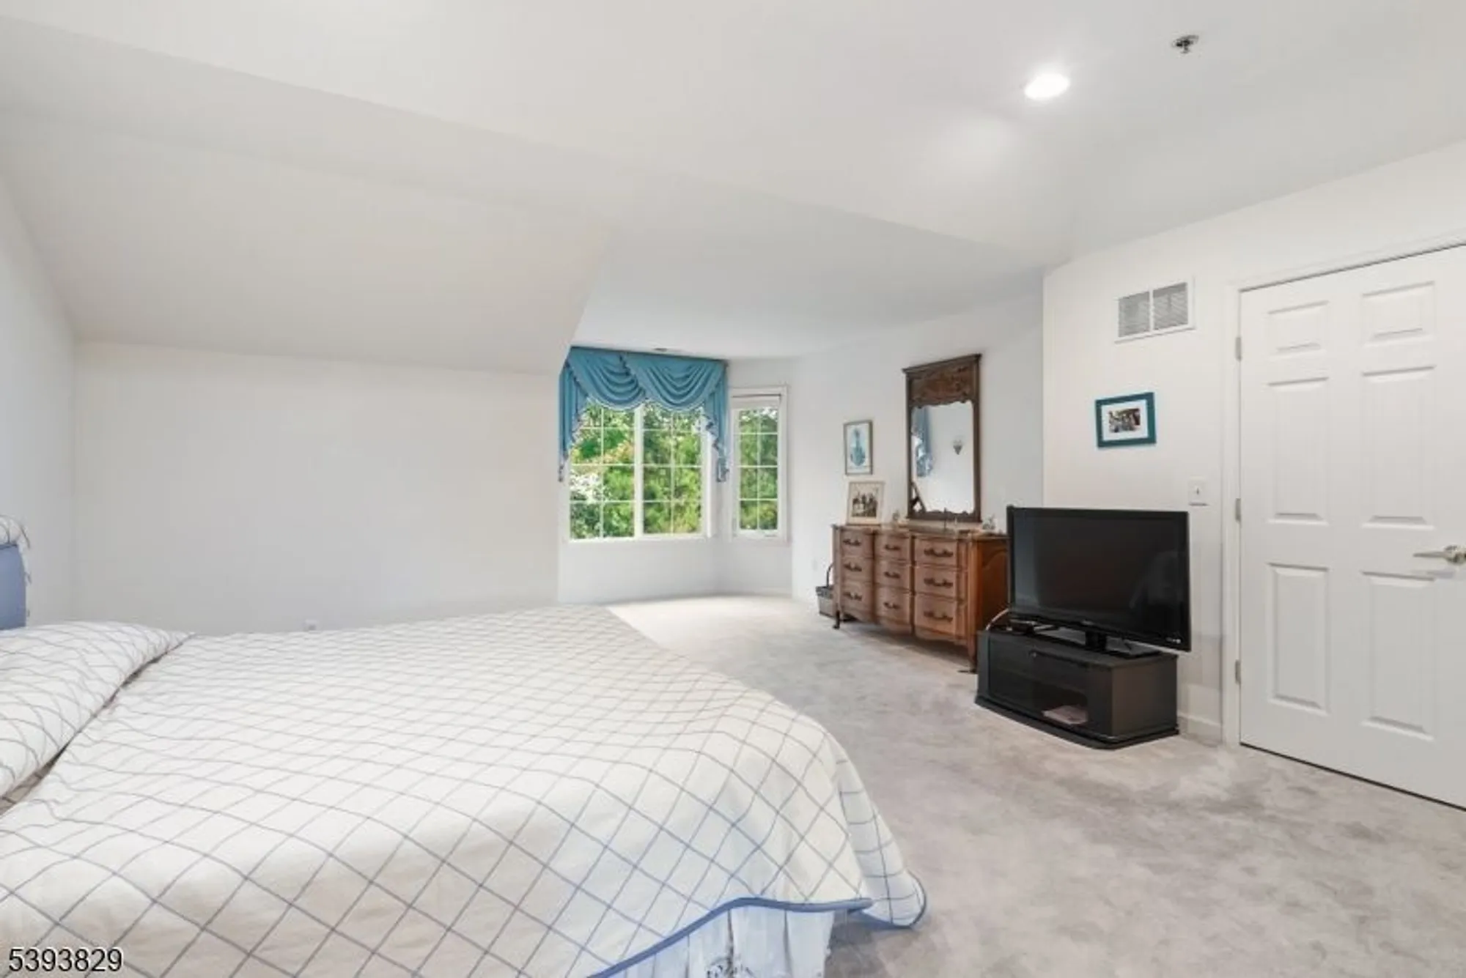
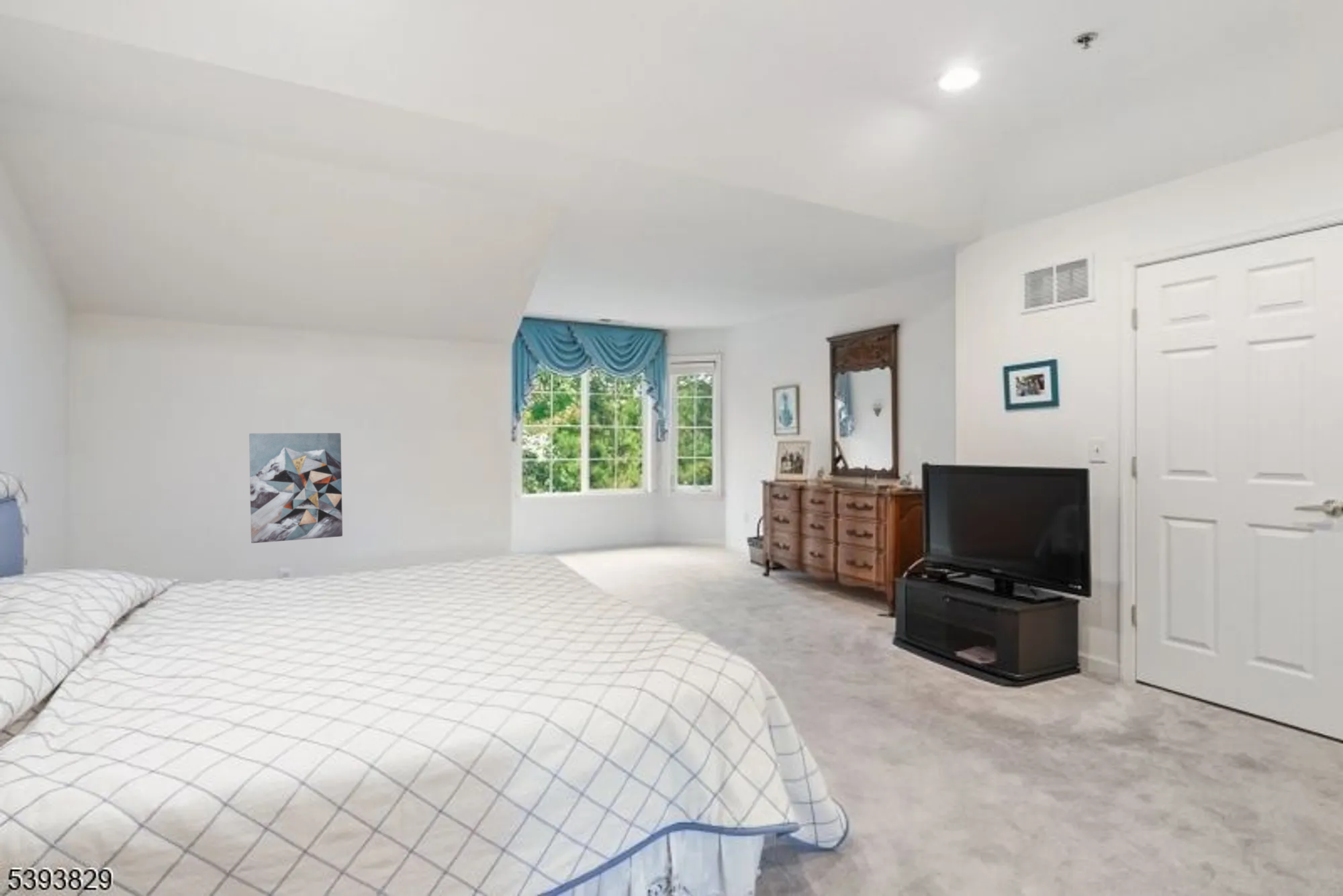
+ wall art [248,432,343,544]
